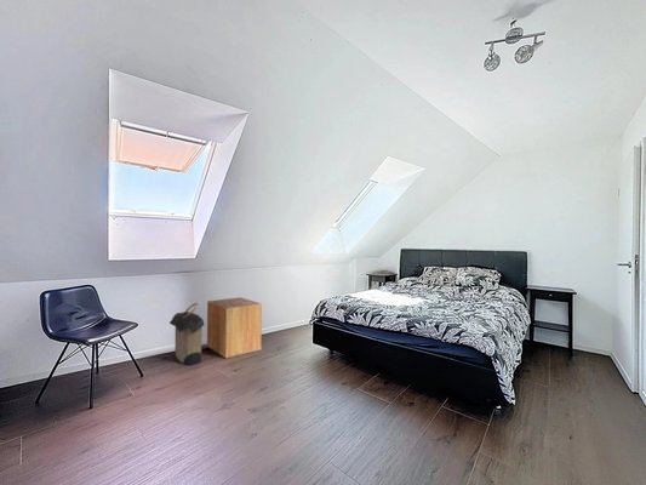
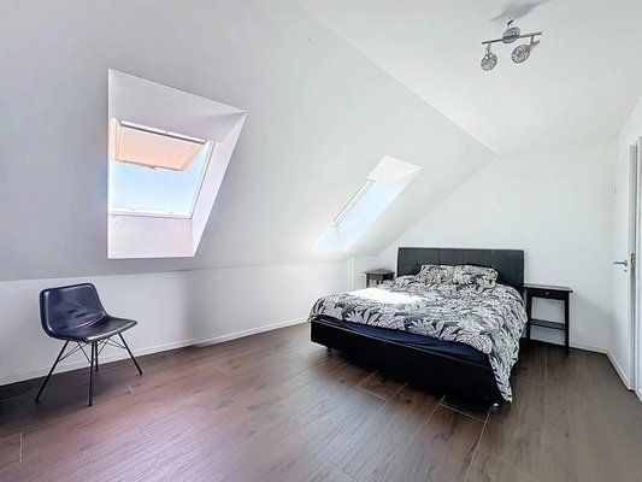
- laundry hamper [168,302,205,366]
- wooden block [206,296,263,359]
